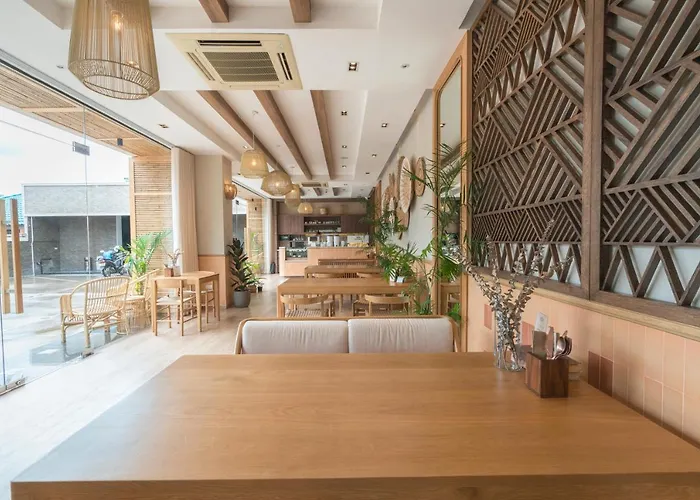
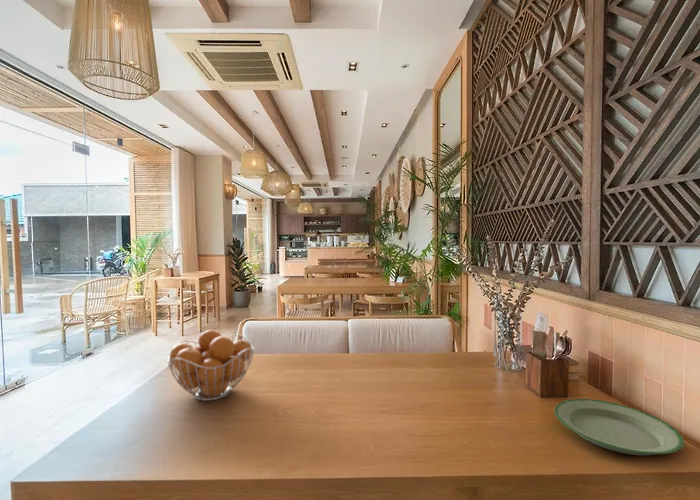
+ fruit basket [166,328,255,402]
+ plate [553,398,685,456]
